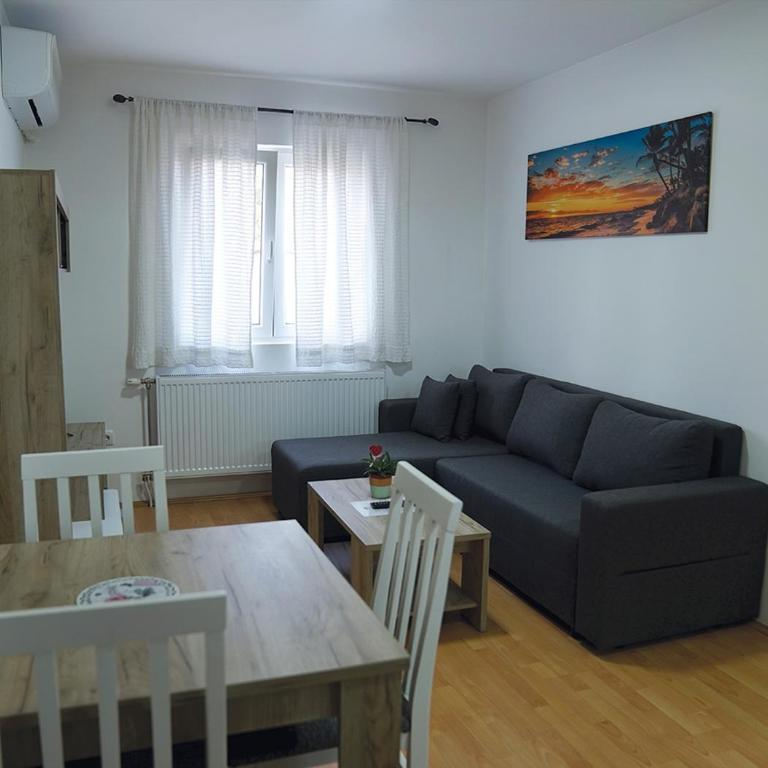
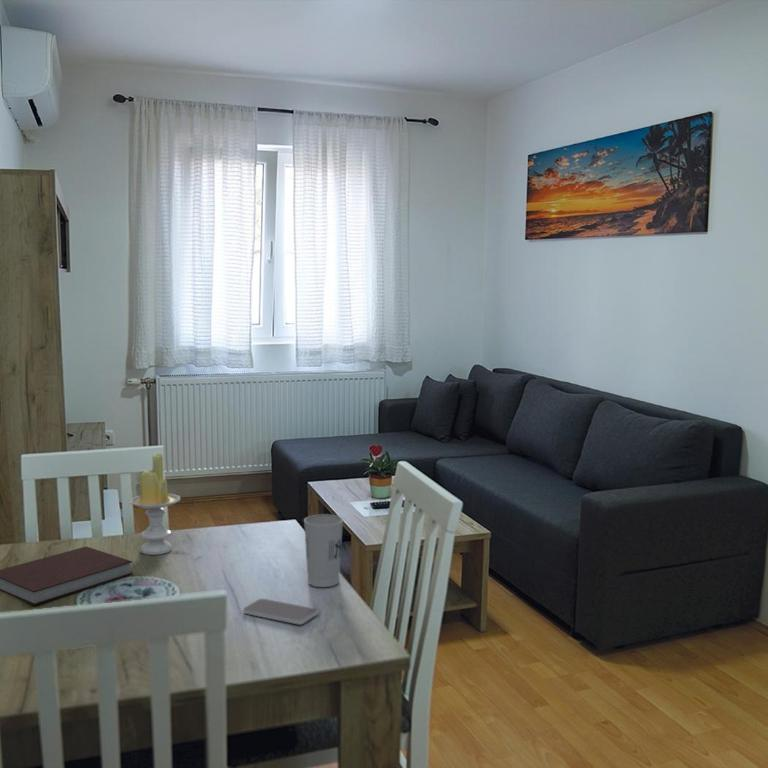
+ cup [303,513,344,588]
+ candle [129,453,181,556]
+ notebook [0,545,134,606]
+ smartphone [242,598,319,625]
